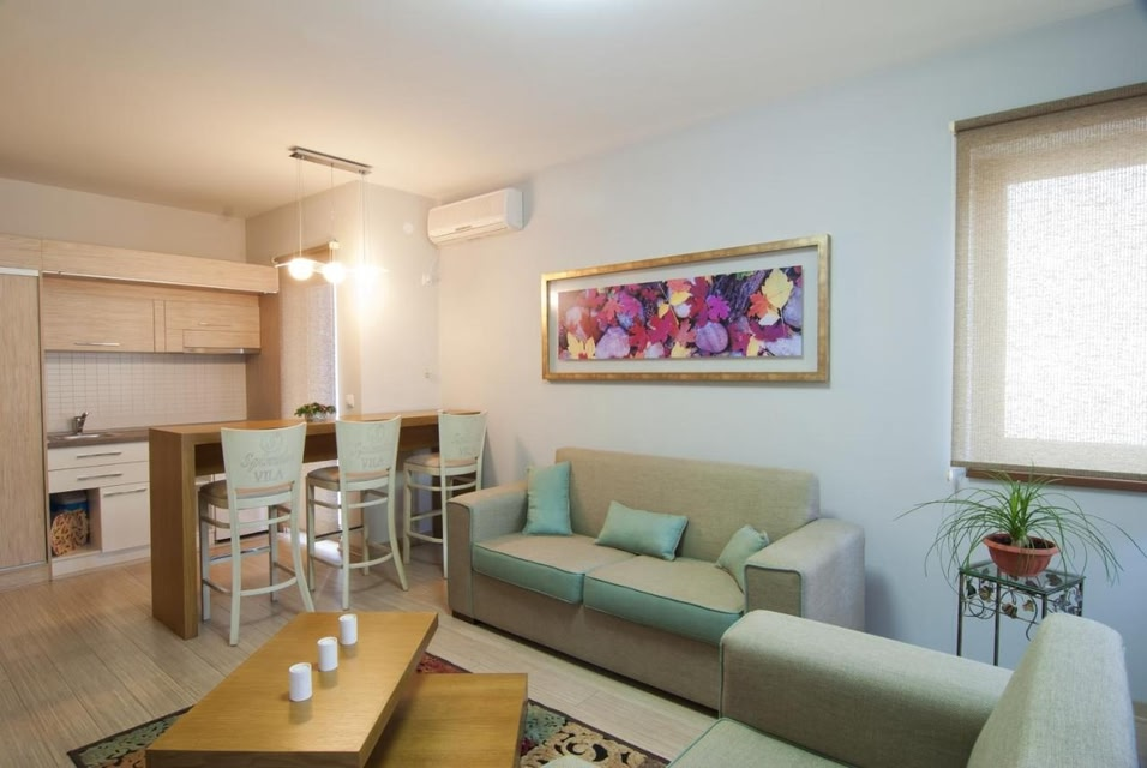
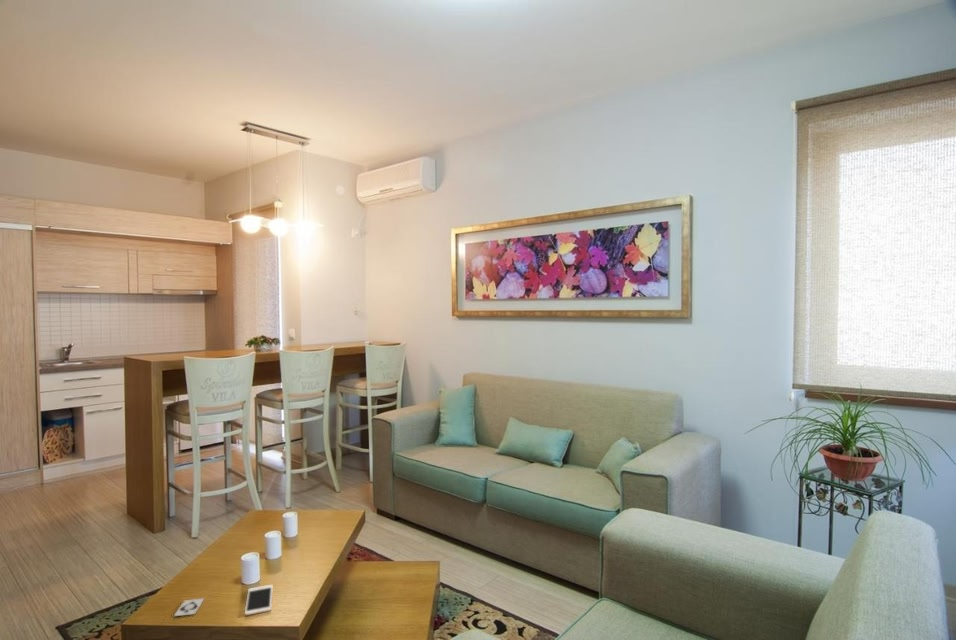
+ playing card [173,597,205,617]
+ cell phone [244,584,274,616]
